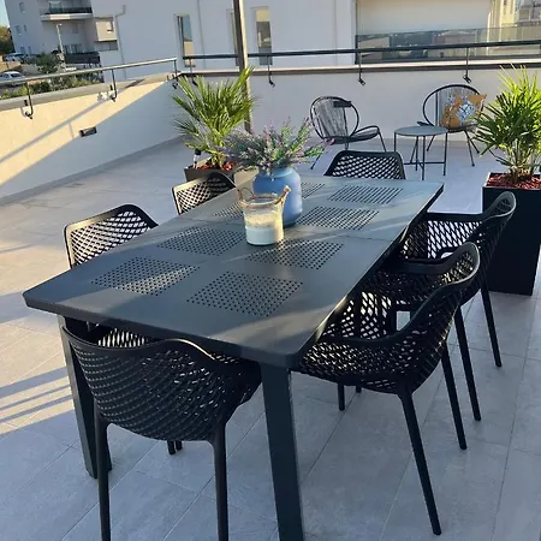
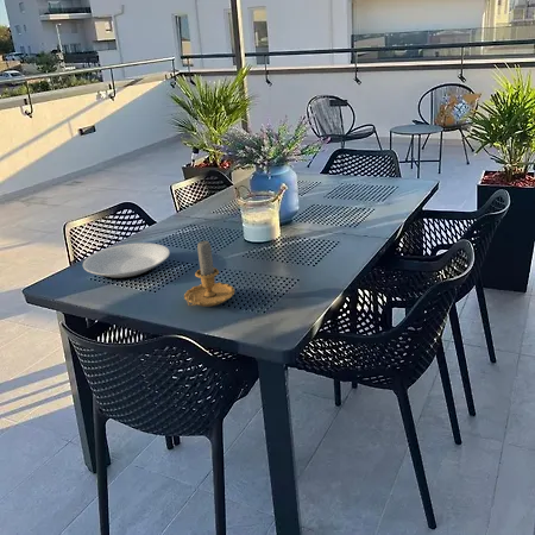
+ candle [183,240,235,308]
+ plate [82,241,171,282]
